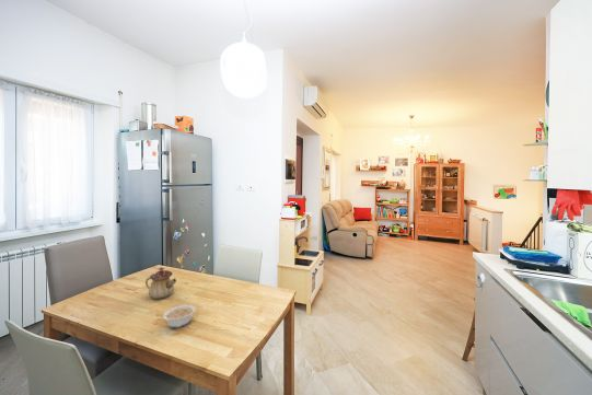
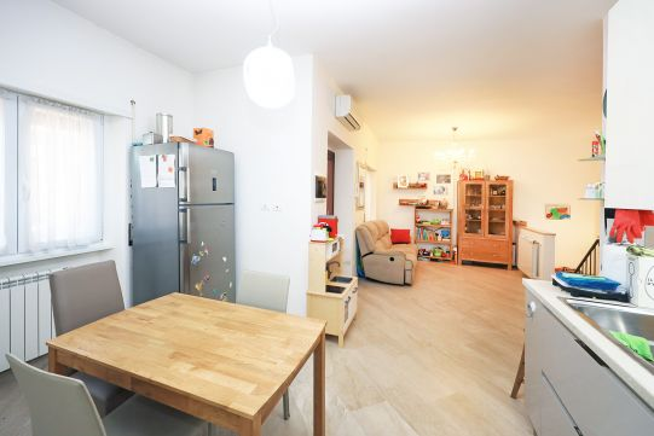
- legume [154,304,197,329]
- teapot [144,266,177,300]
